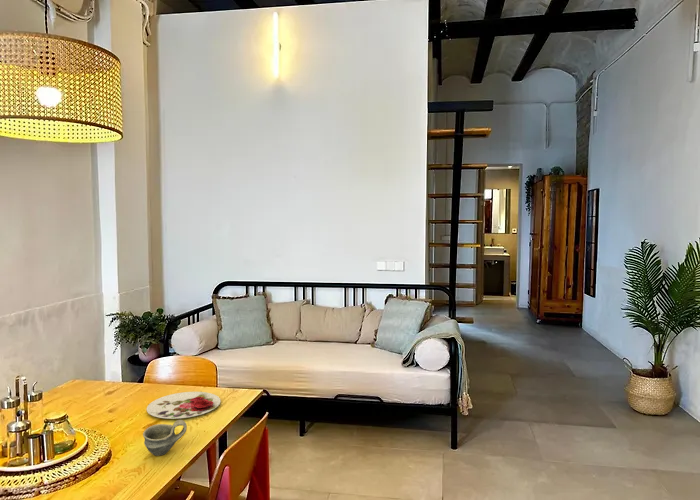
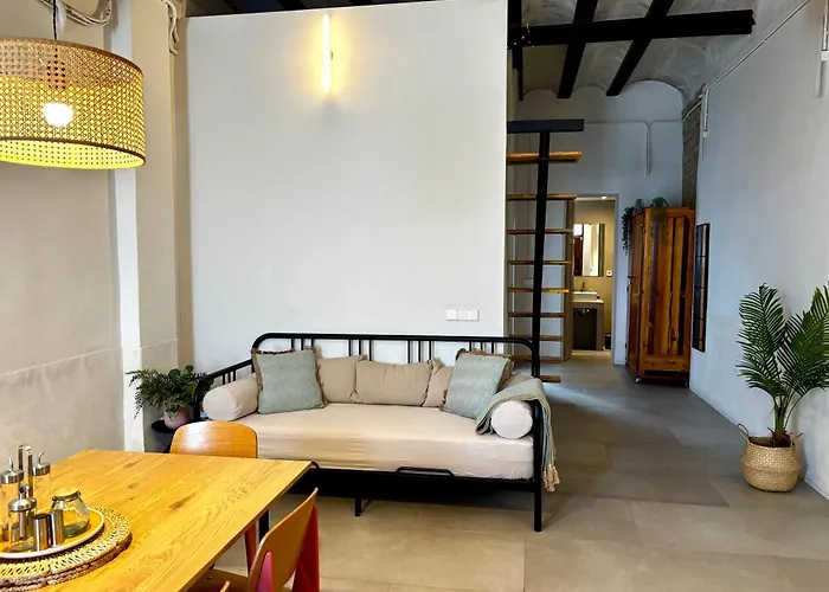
- cup [142,419,188,457]
- plate [146,391,221,420]
